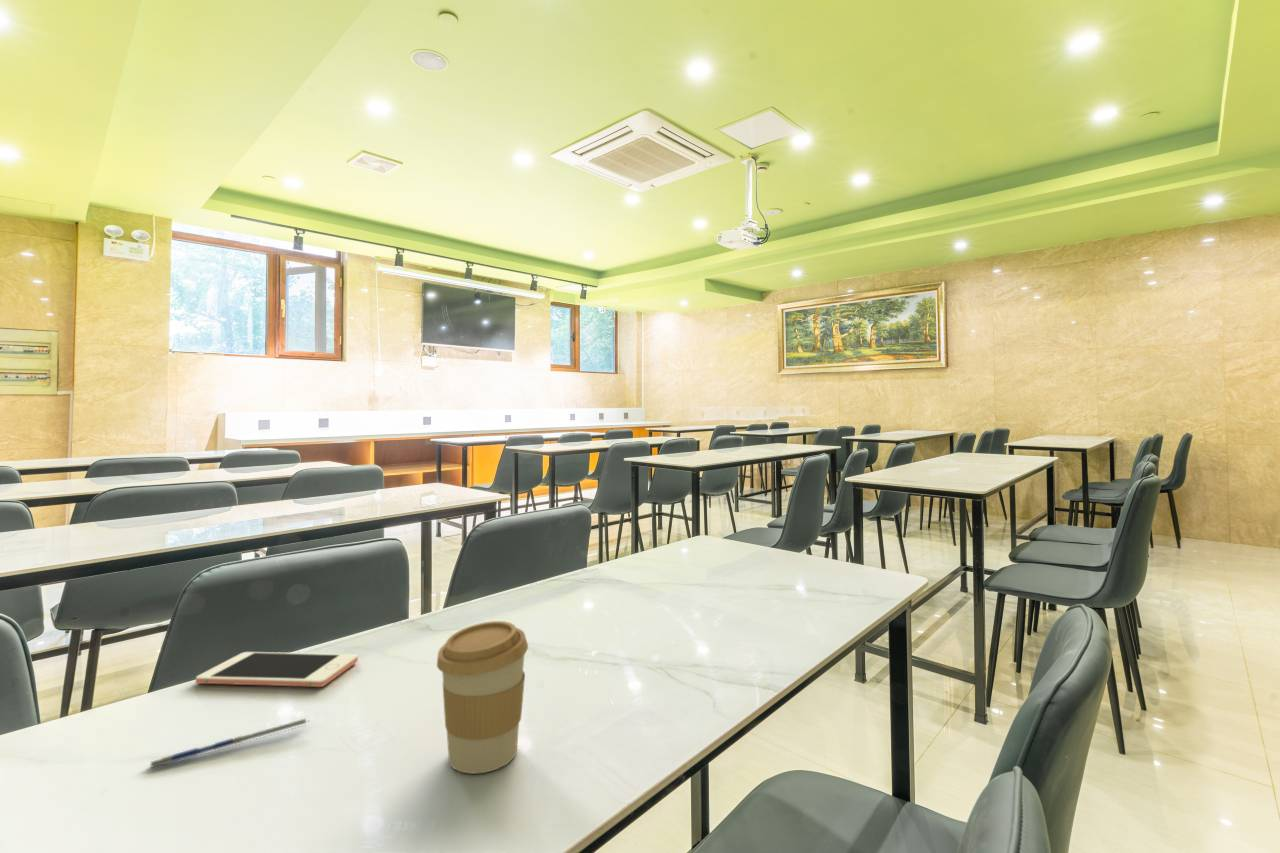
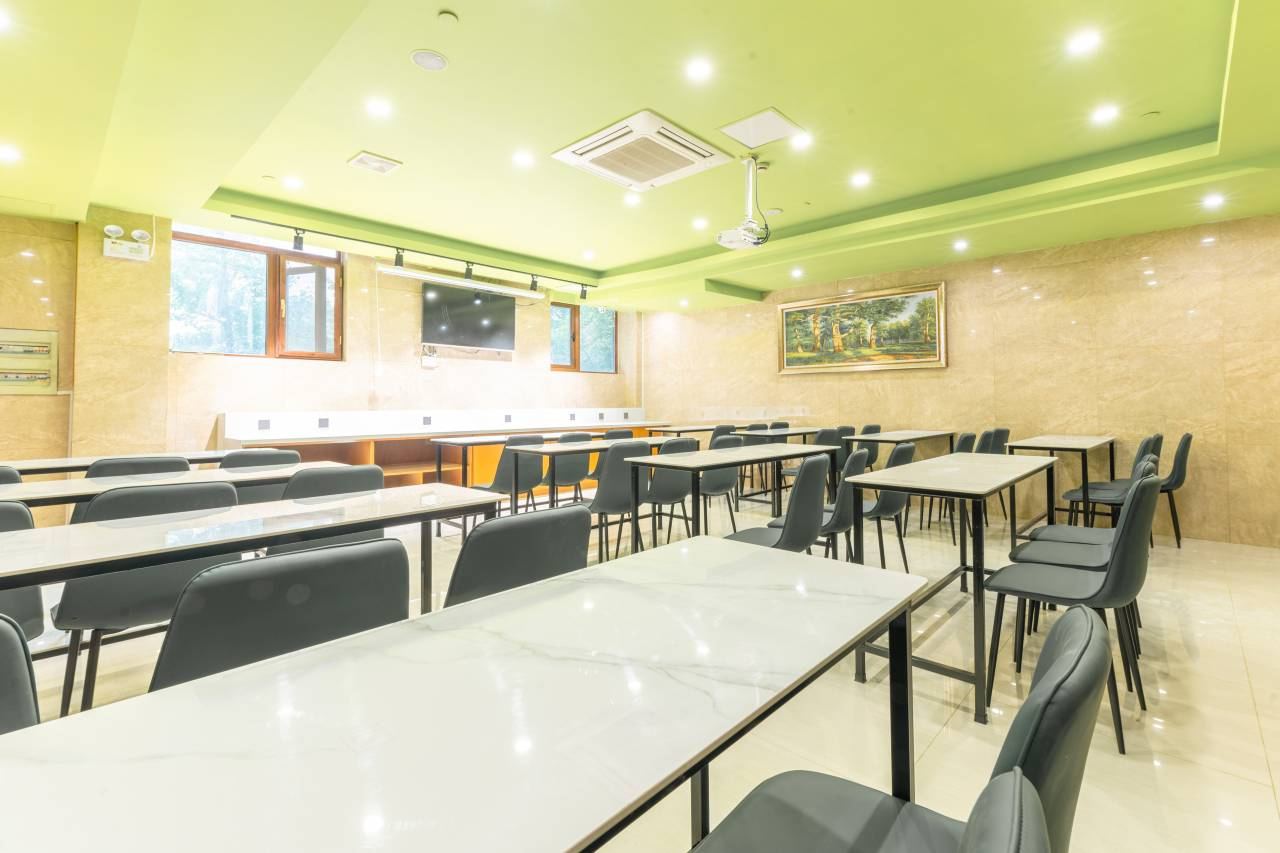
- coffee cup [436,620,529,774]
- pen [149,717,311,771]
- cell phone [195,651,359,688]
